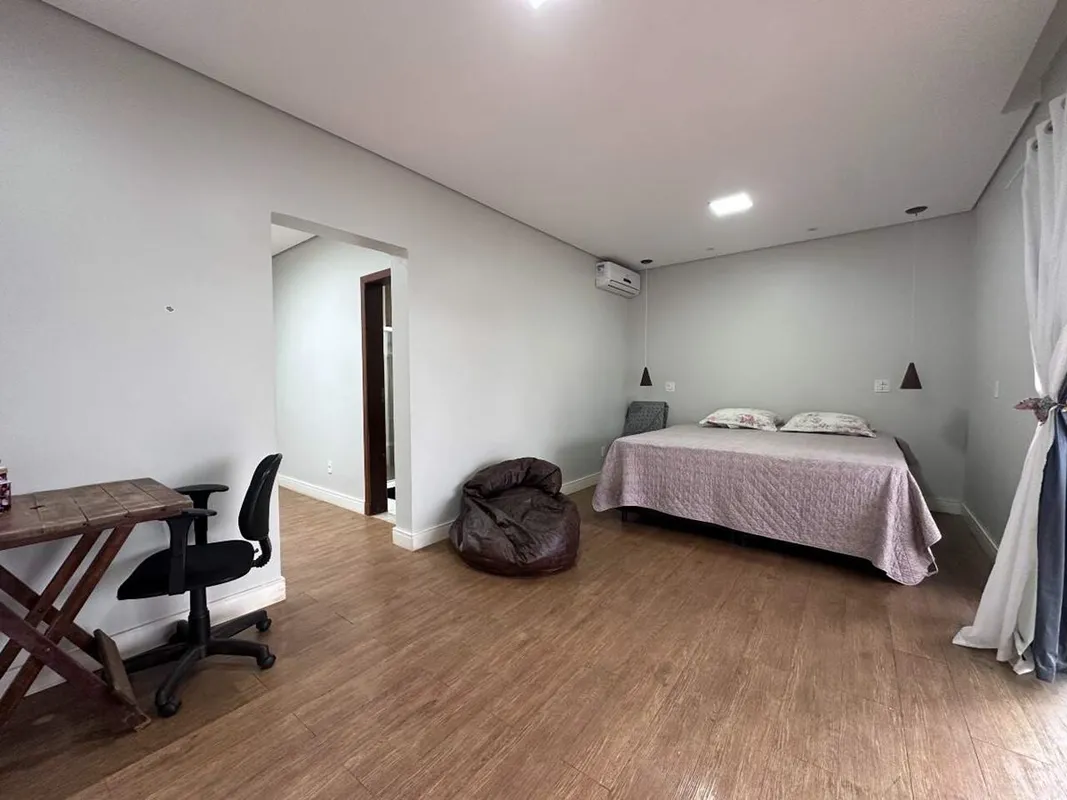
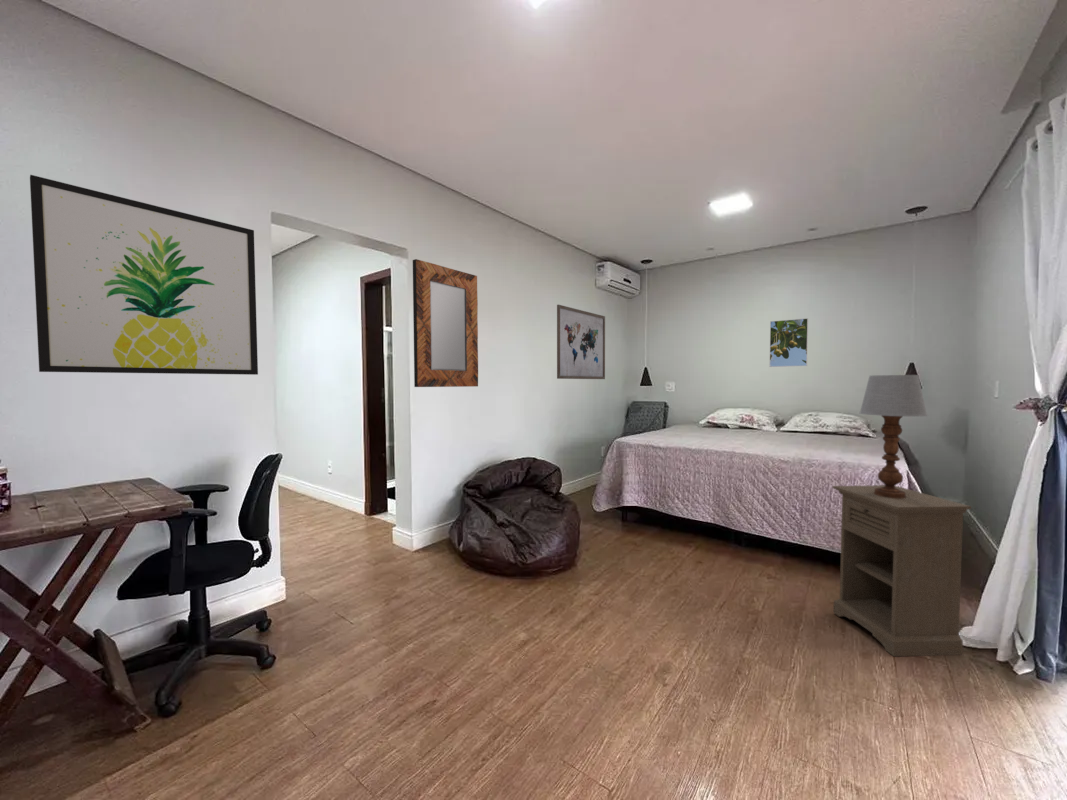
+ wall art [556,304,606,380]
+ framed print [769,317,809,368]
+ table lamp [858,374,929,499]
+ home mirror [412,258,479,388]
+ wall art [29,174,259,376]
+ nightstand [832,484,972,657]
